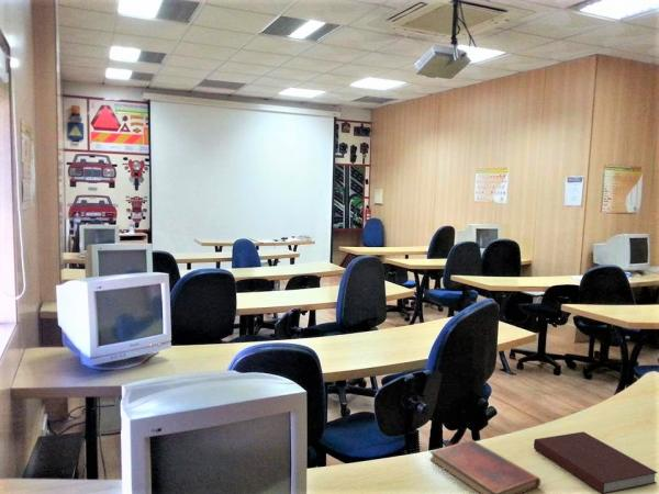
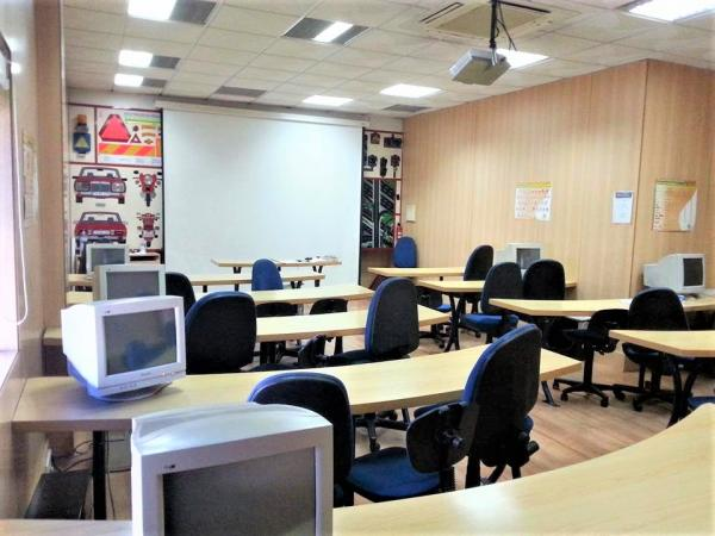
- diary [428,438,541,494]
- notebook [533,430,659,494]
